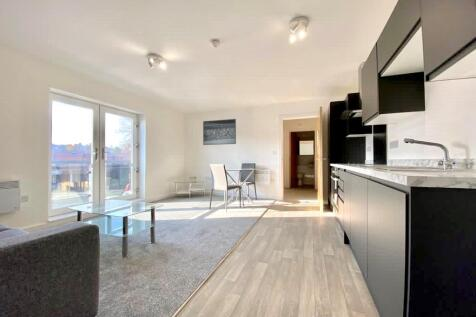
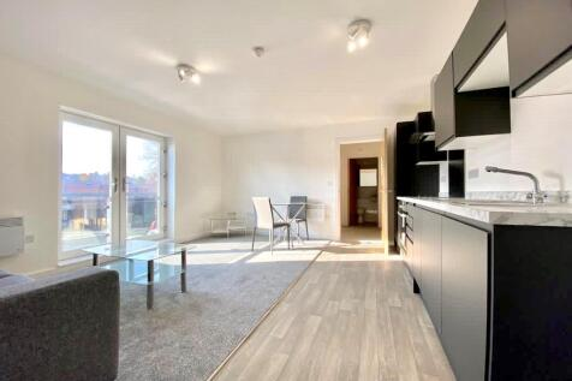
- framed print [202,118,237,146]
